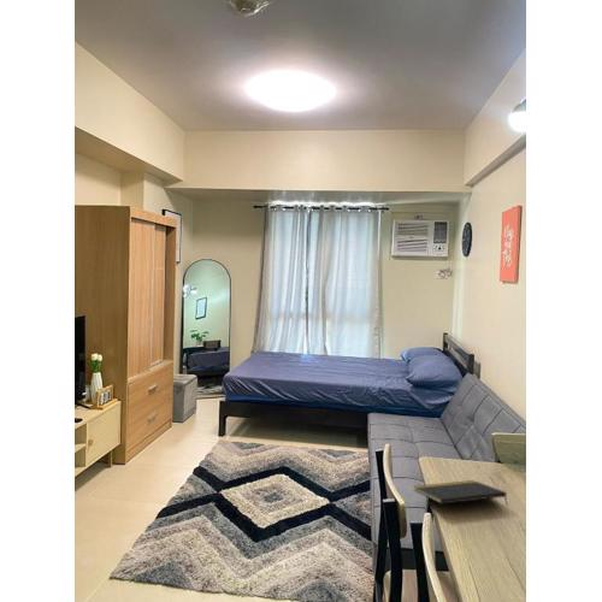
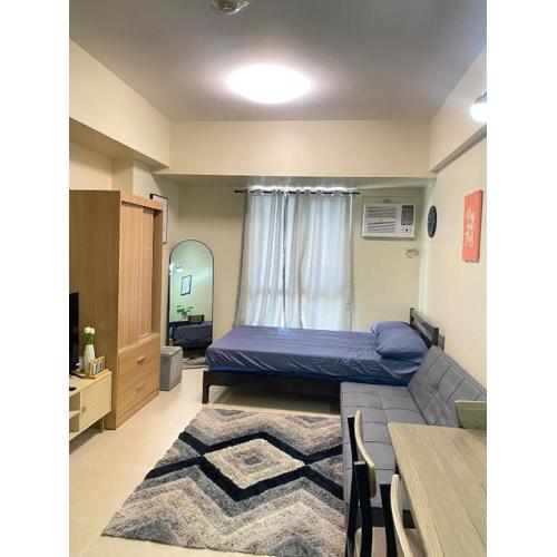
- notepad [413,479,508,507]
